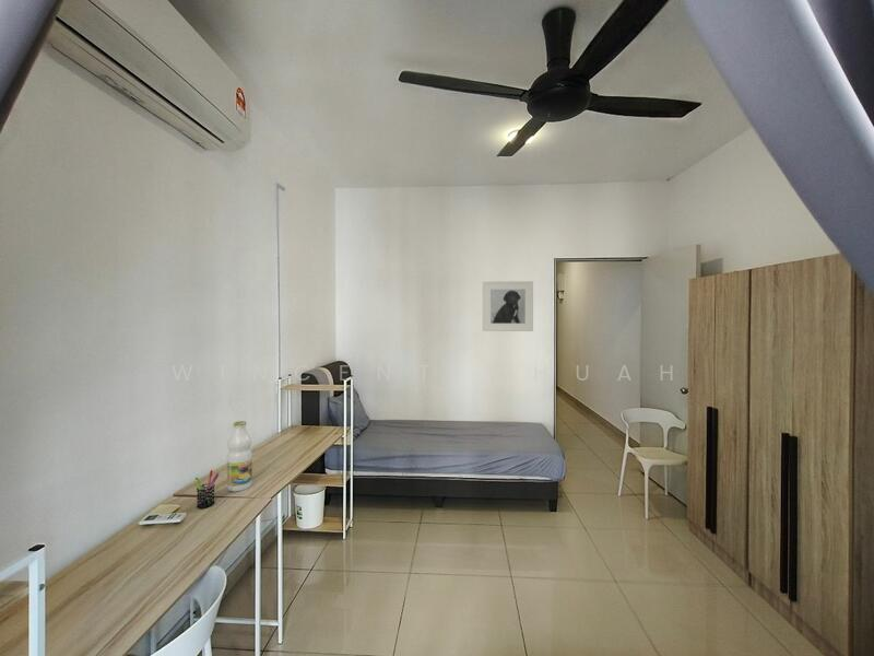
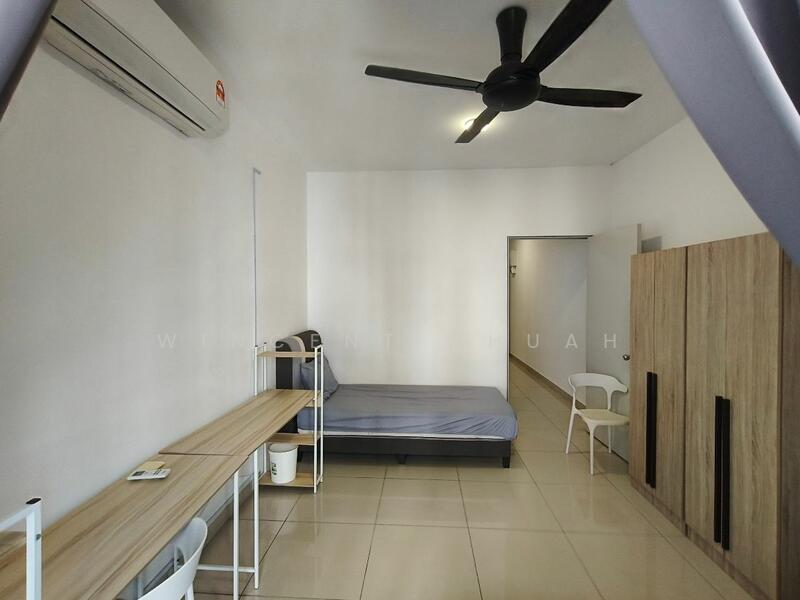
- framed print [482,280,534,332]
- bottle [226,420,253,492]
- pen holder [194,469,221,509]
